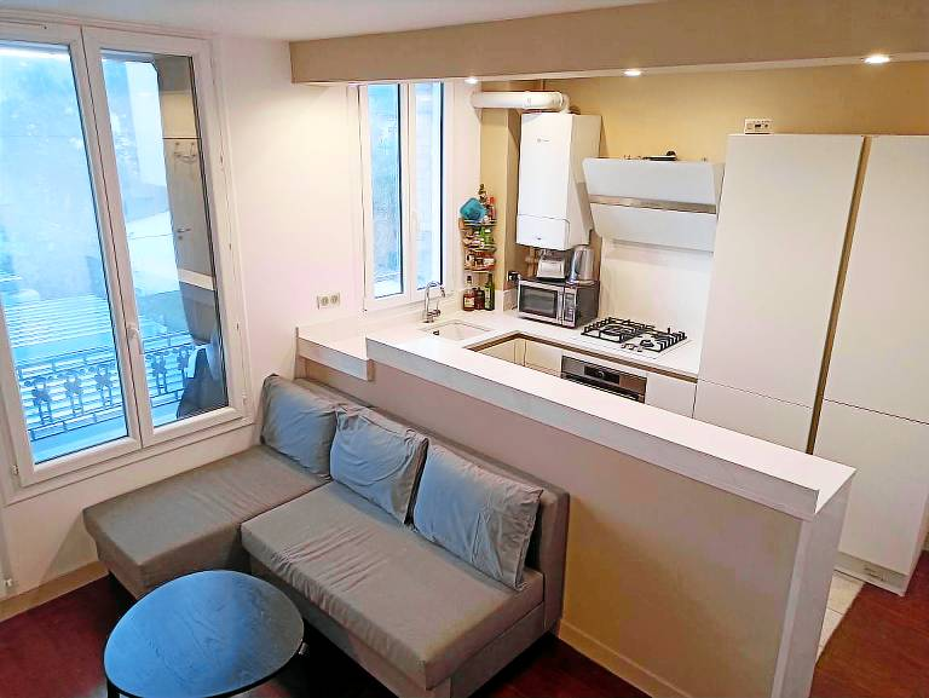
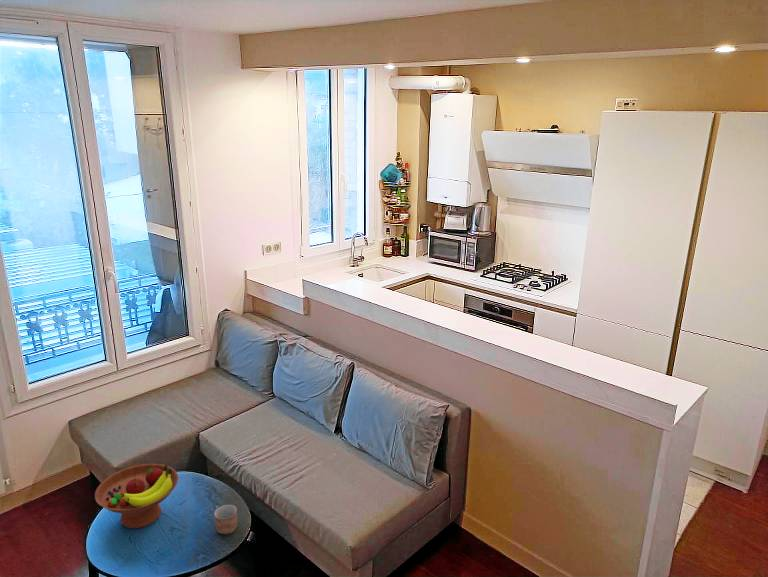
+ mug [213,504,238,535]
+ fruit bowl [94,463,179,529]
